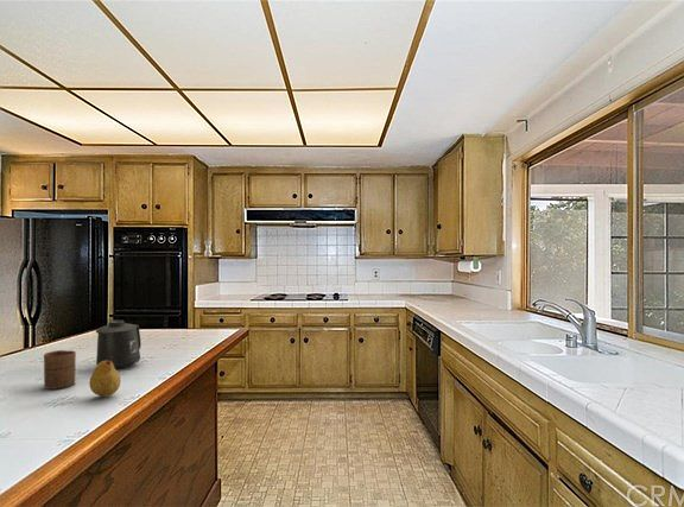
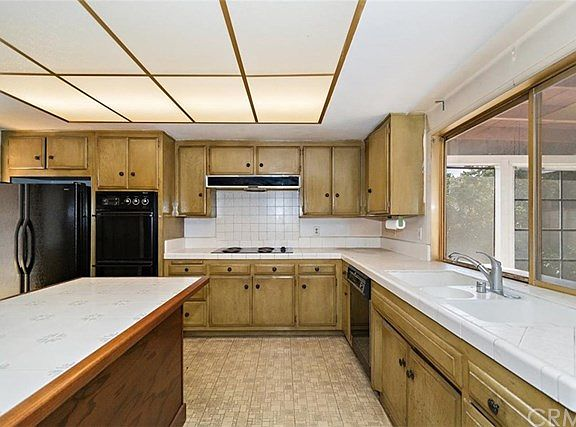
- fruit [88,356,122,398]
- cup [43,349,77,391]
- mug [95,319,141,370]
